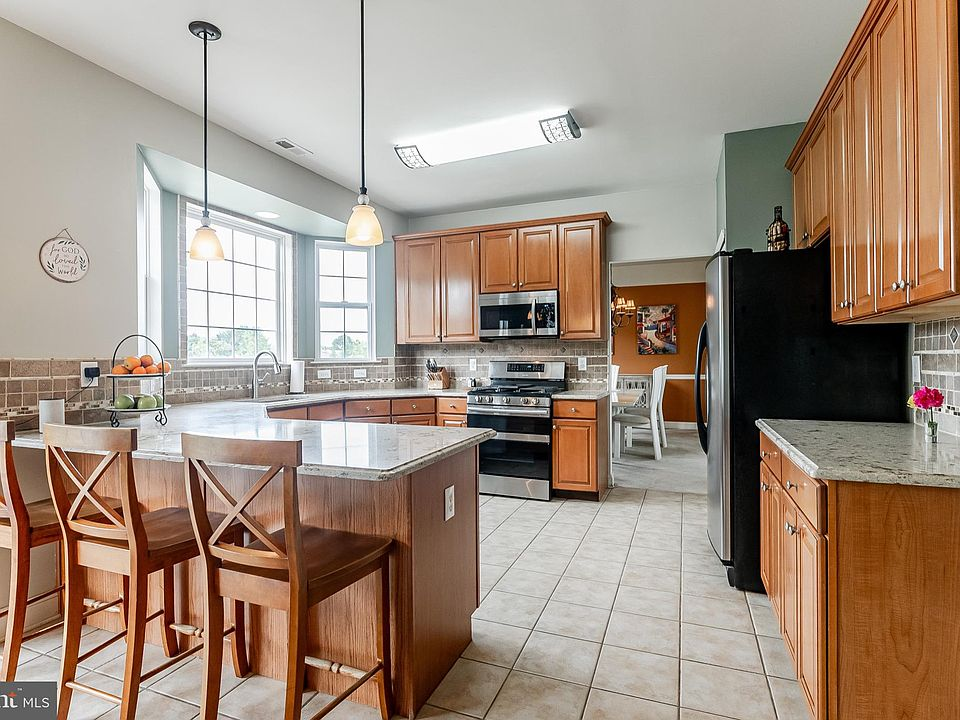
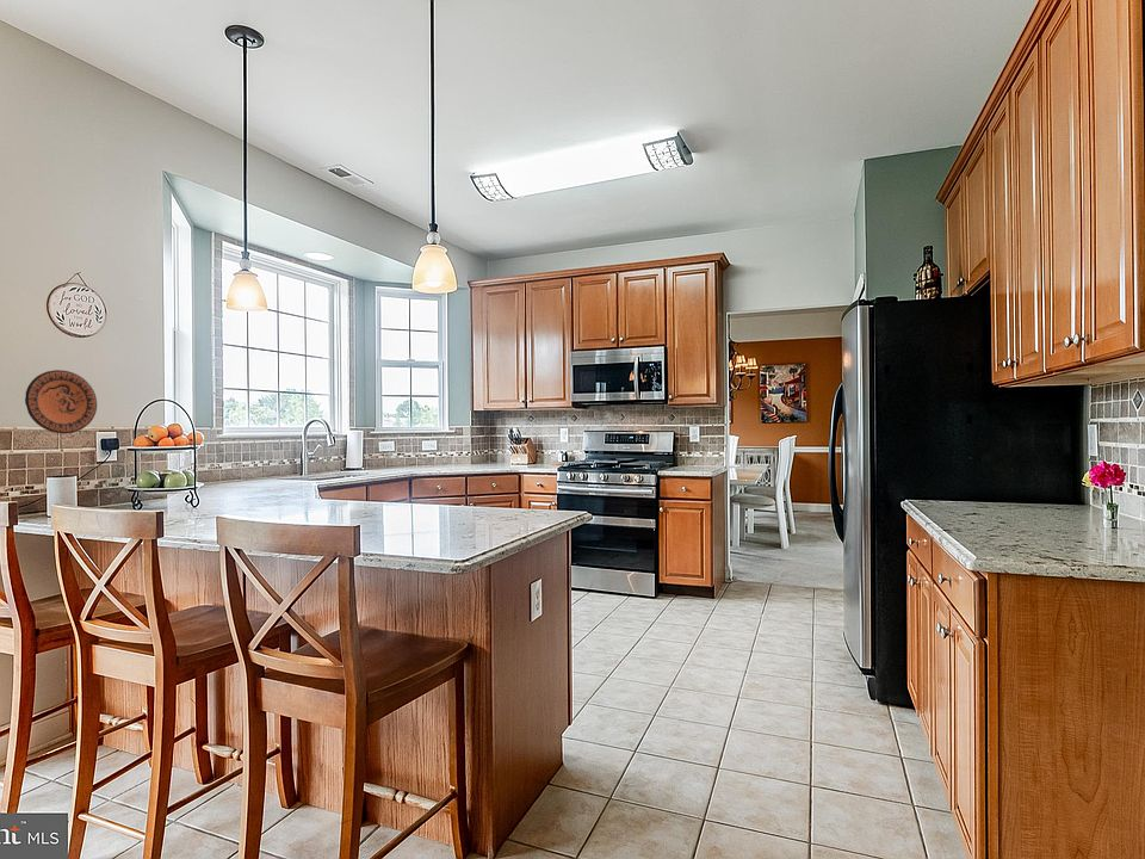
+ decorative plate [24,369,98,434]
